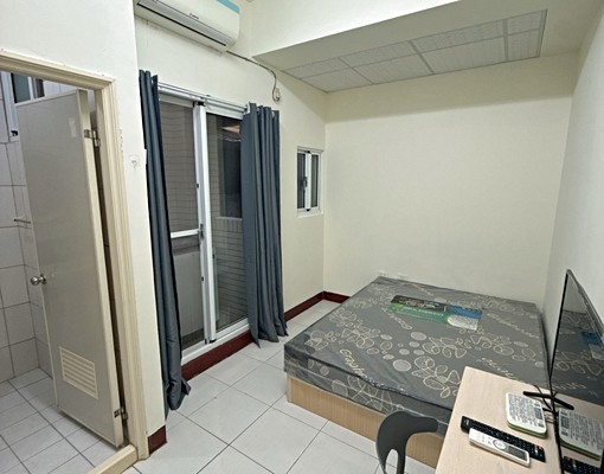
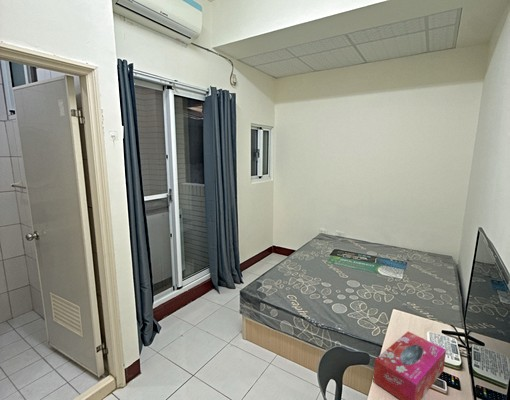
+ tissue box [372,331,447,400]
